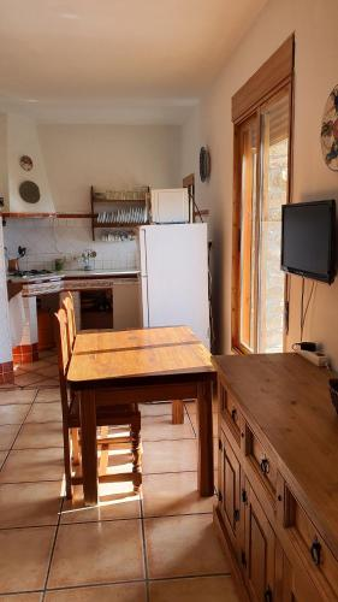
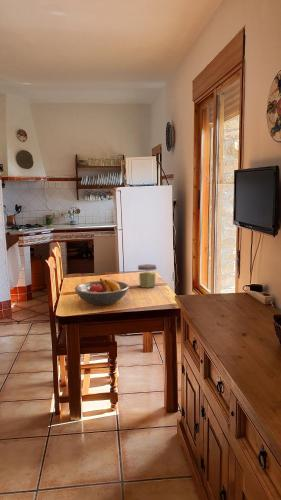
+ fruit bowl [74,278,130,306]
+ jar [137,263,157,289]
